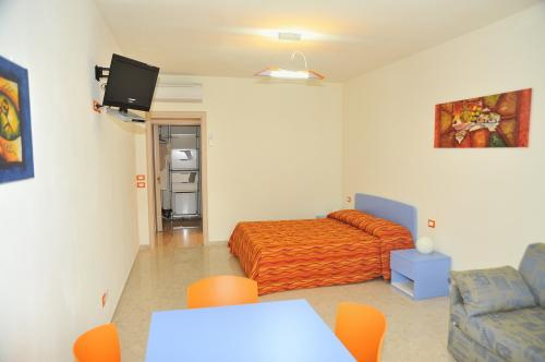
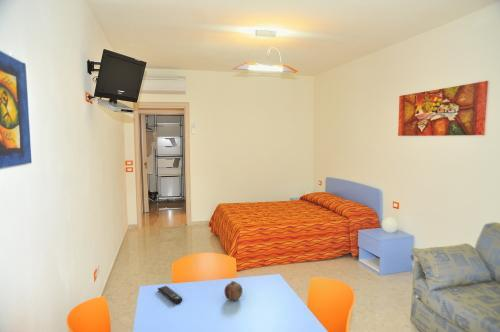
+ remote control [157,285,183,305]
+ fruit [223,280,243,302]
